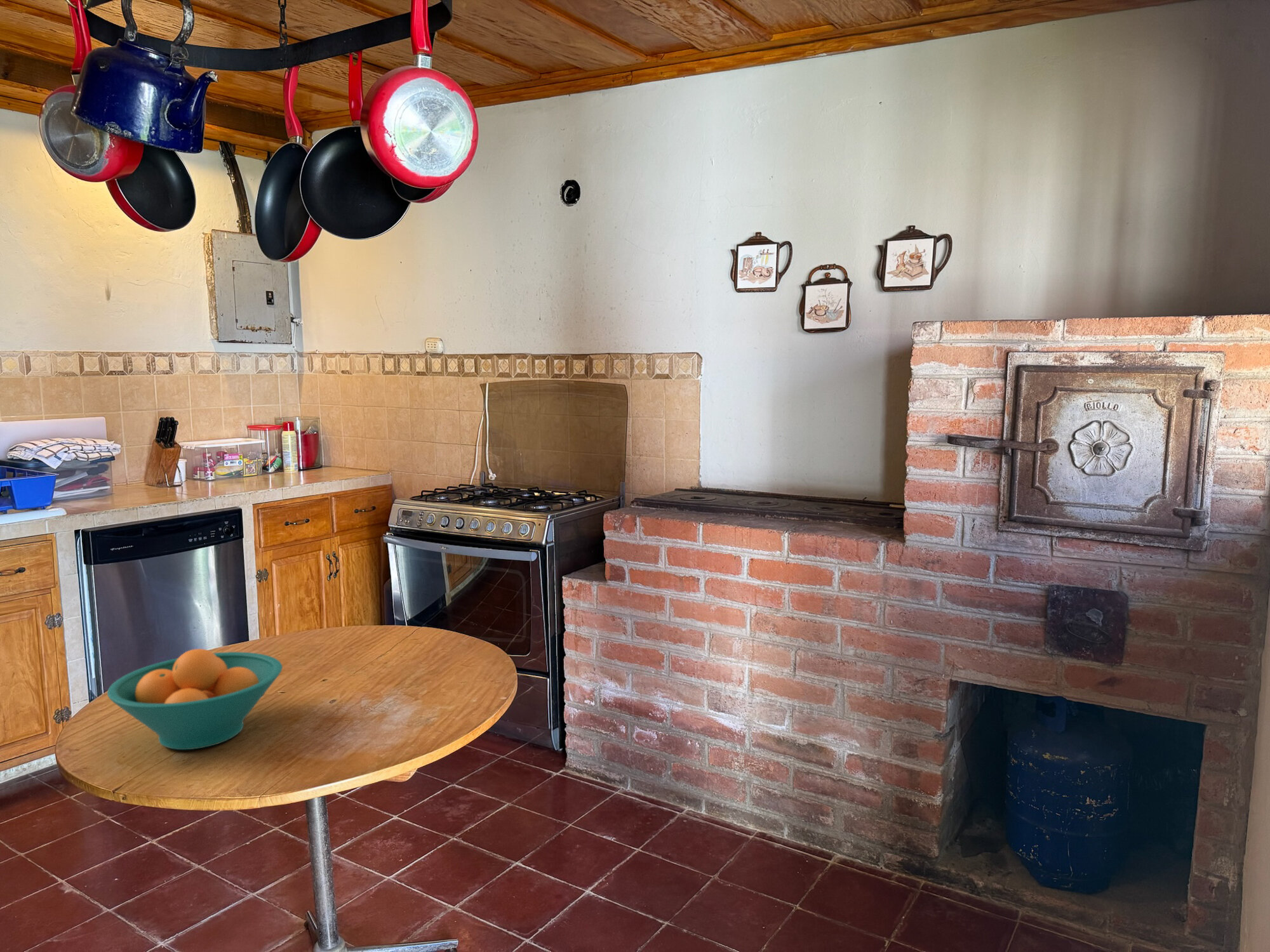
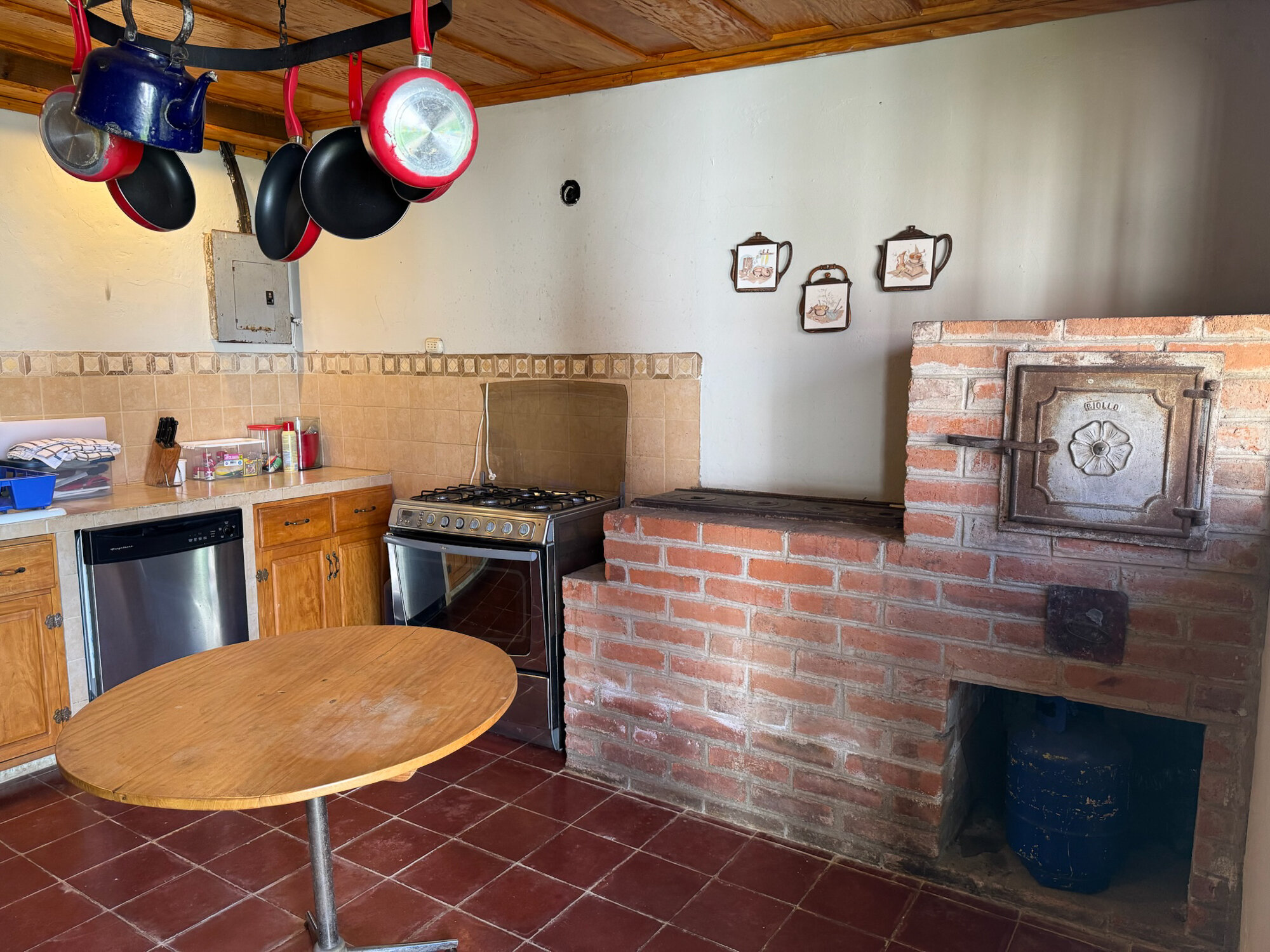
- fruit bowl [107,648,283,750]
